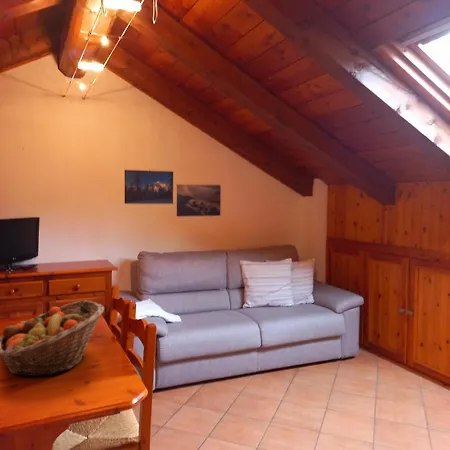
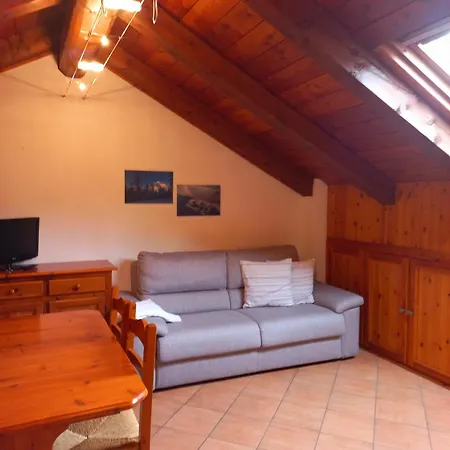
- fruit basket [0,300,105,377]
